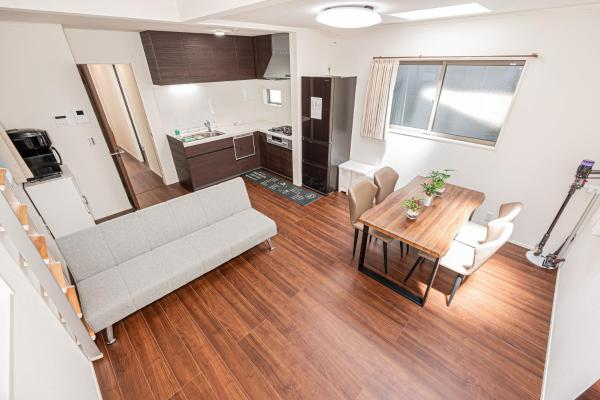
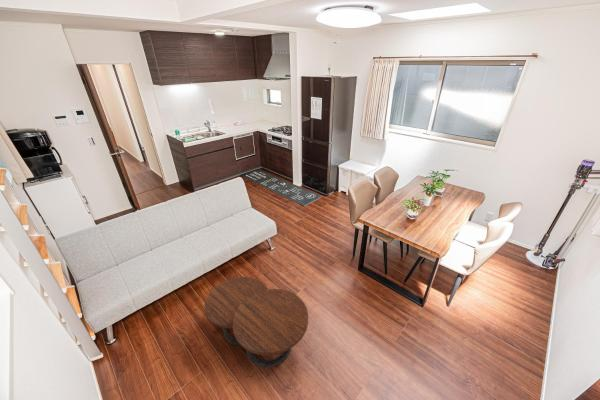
+ coffee table [204,276,309,368]
